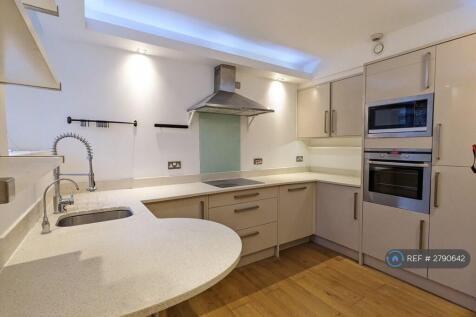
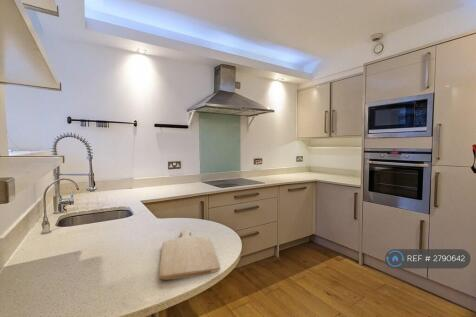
+ chopping board [158,229,221,281]
